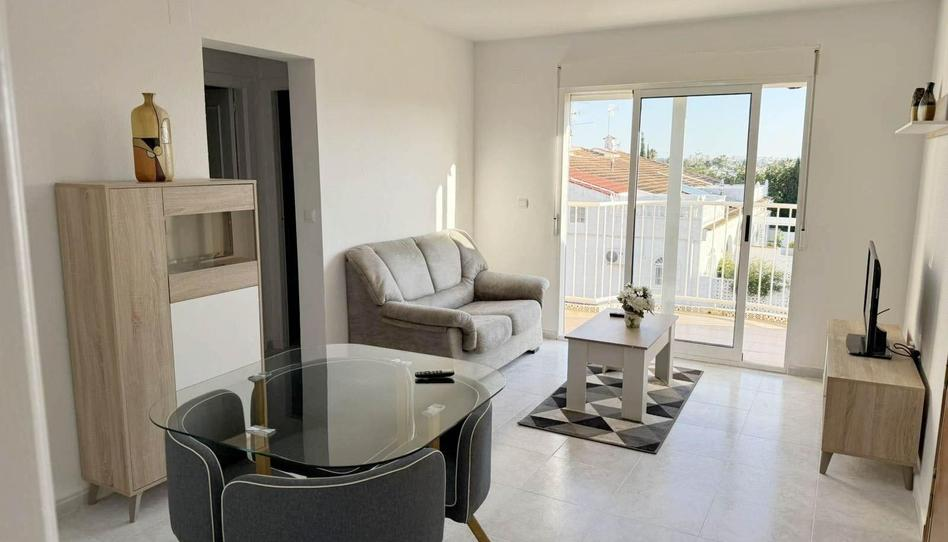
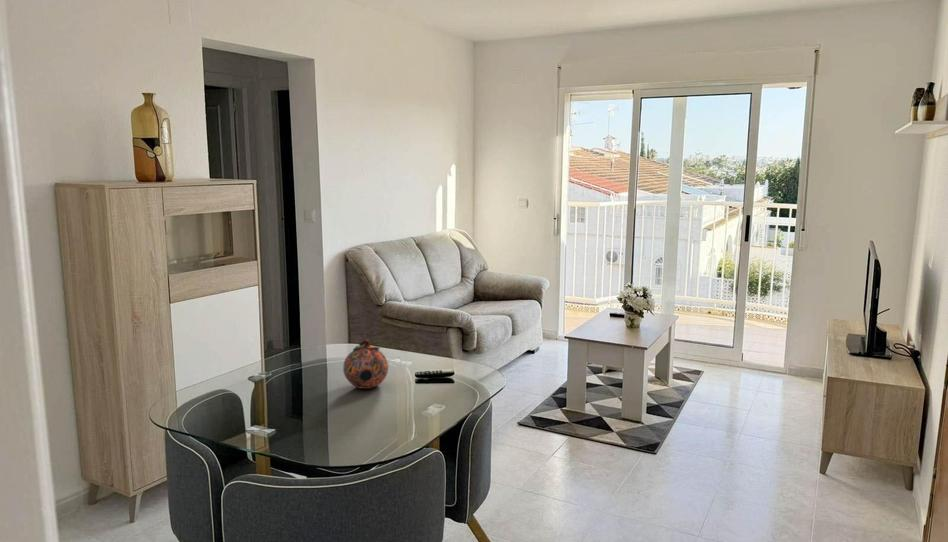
+ decorative ball [342,339,389,390]
